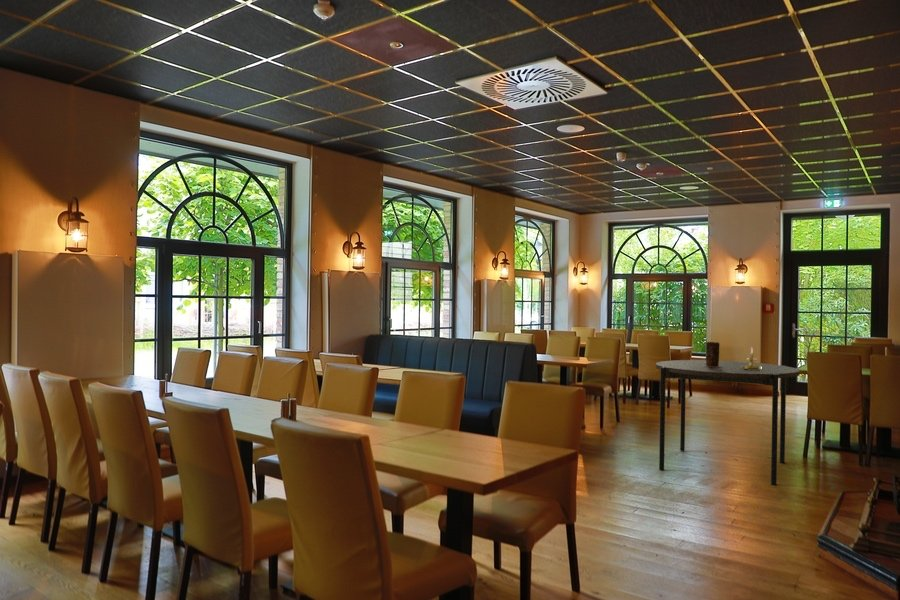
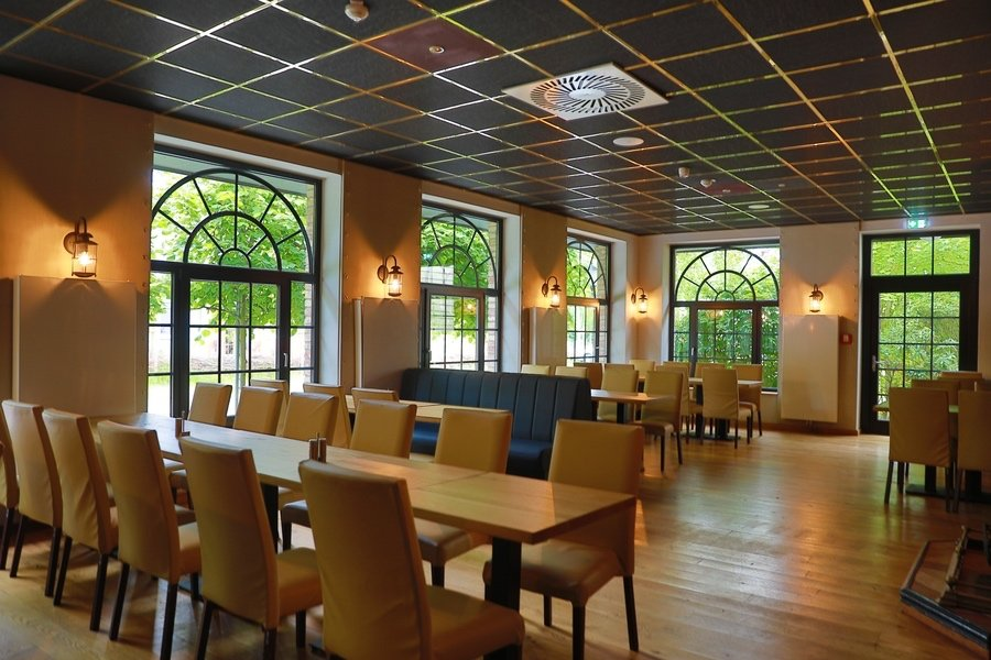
- vase [705,341,723,367]
- candle holder [742,347,761,370]
- dining table [655,359,801,486]
